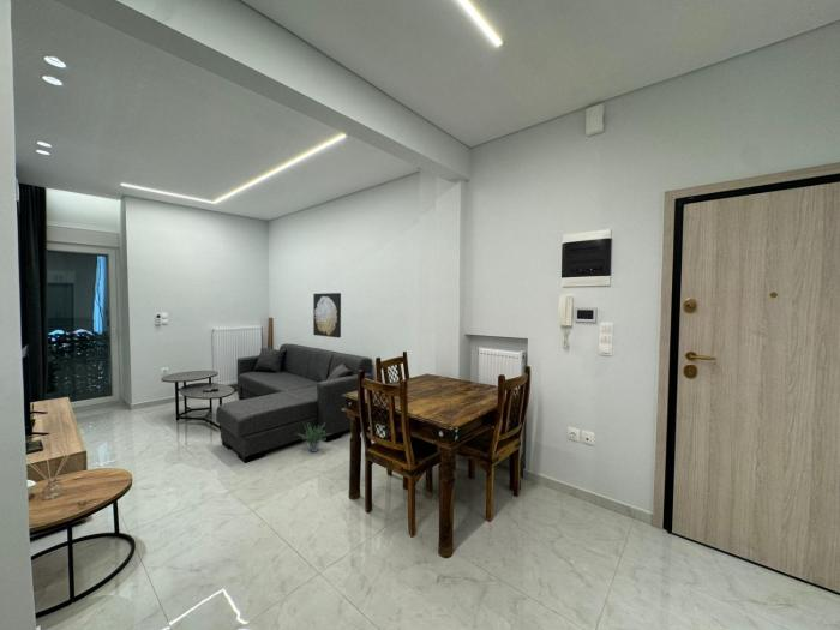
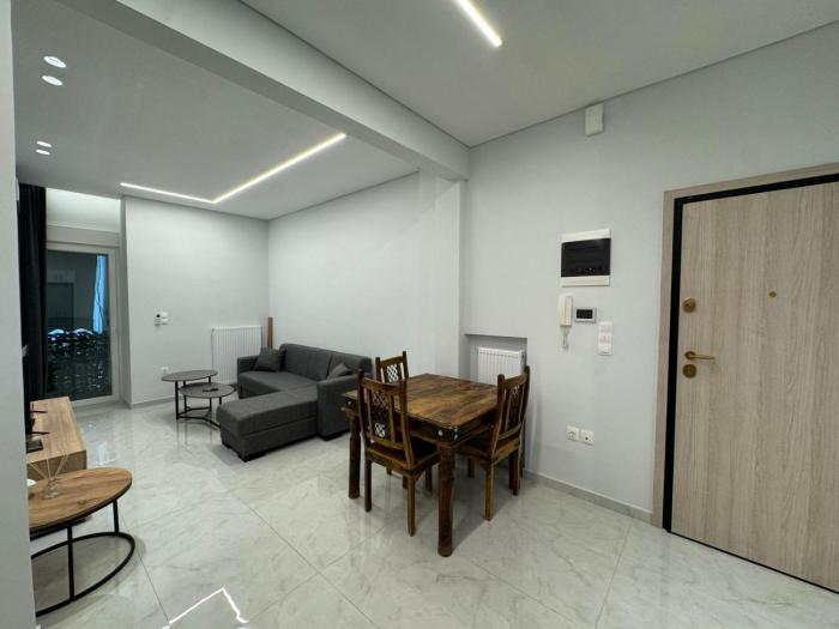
- wall art [312,292,342,338]
- potted plant [294,422,332,454]
